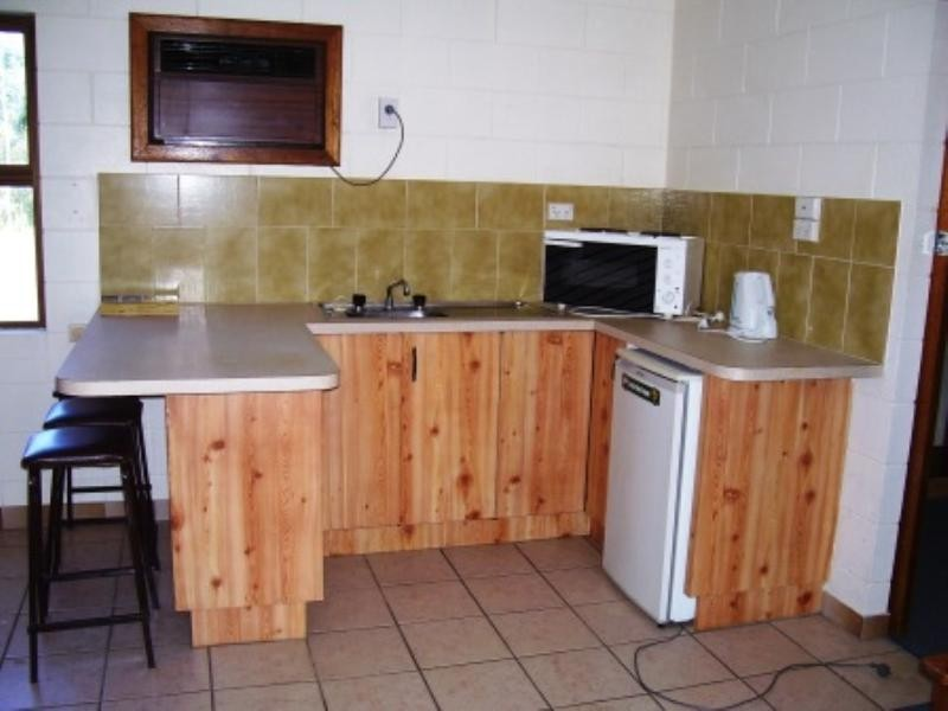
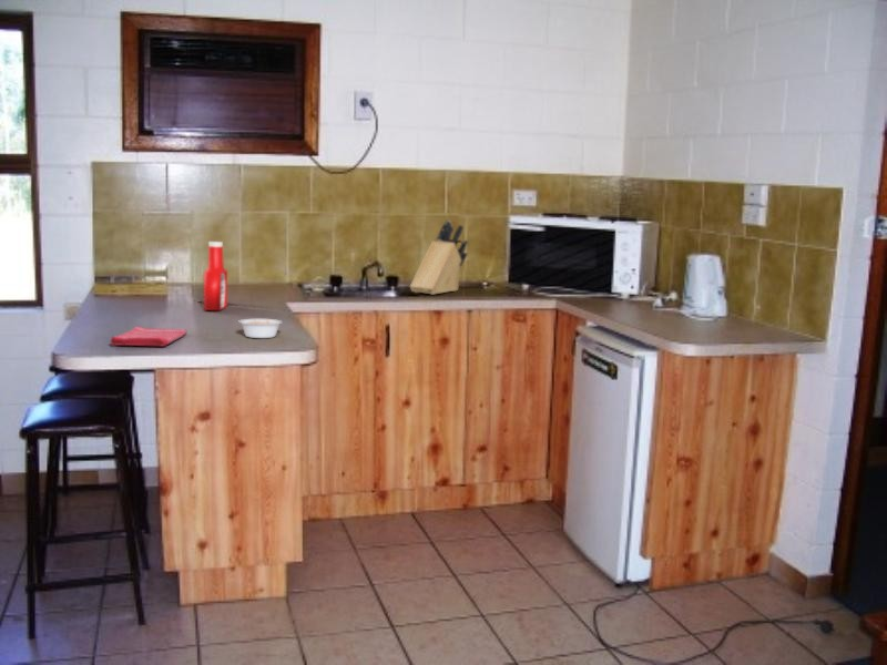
+ dish towel [109,325,188,347]
+ soap bottle [203,241,228,311]
+ knife block [409,219,469,296]
+ legume [237,318,284,339]
